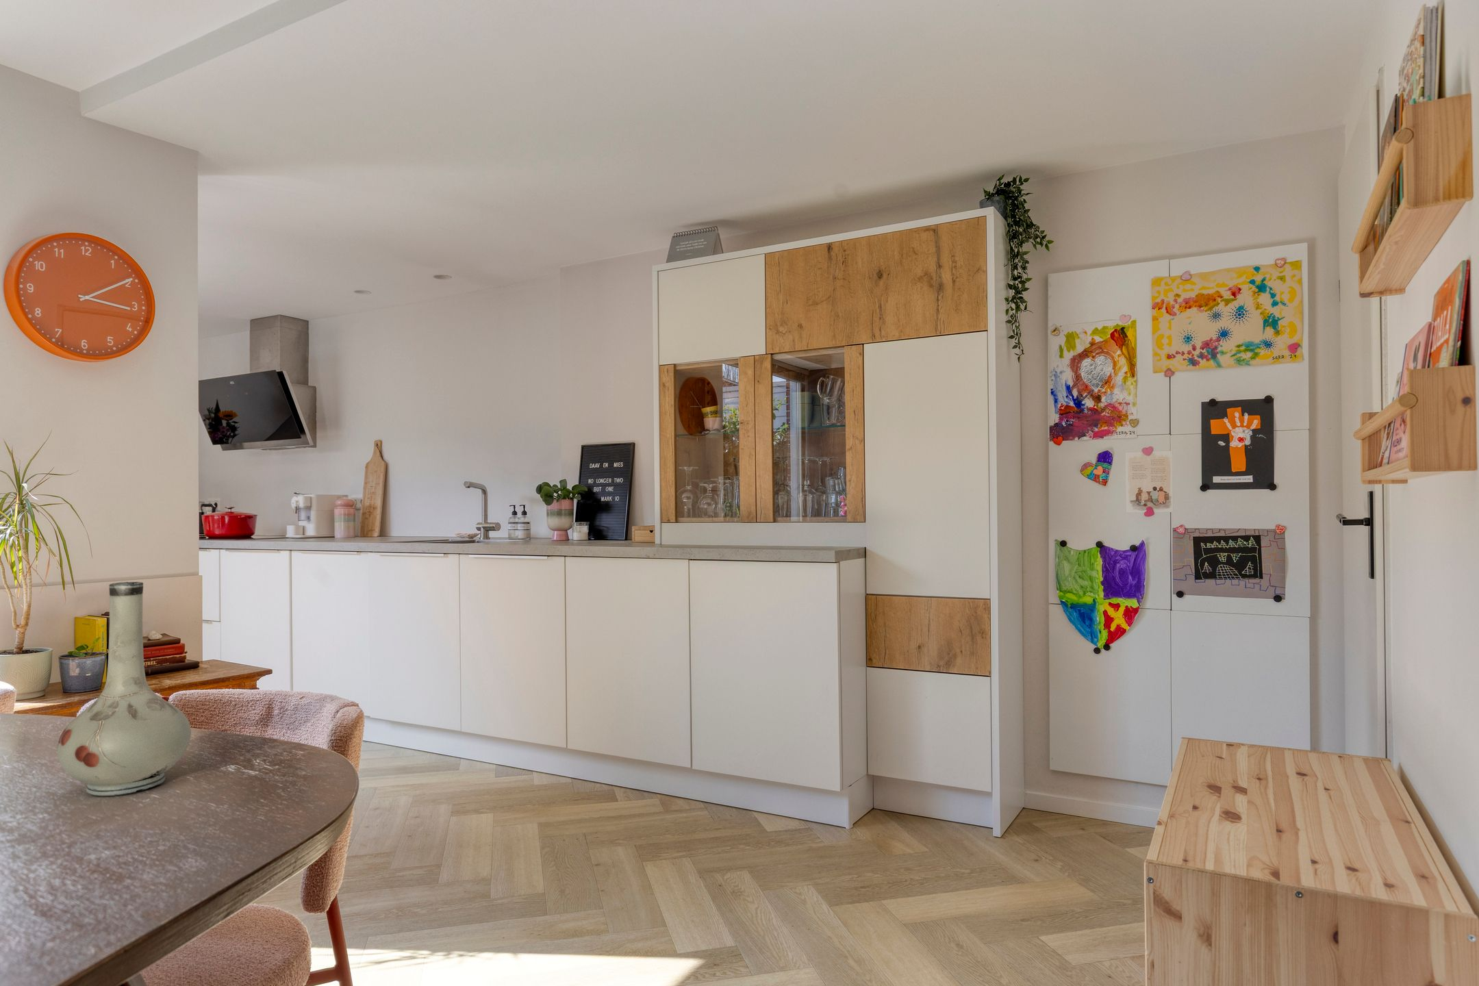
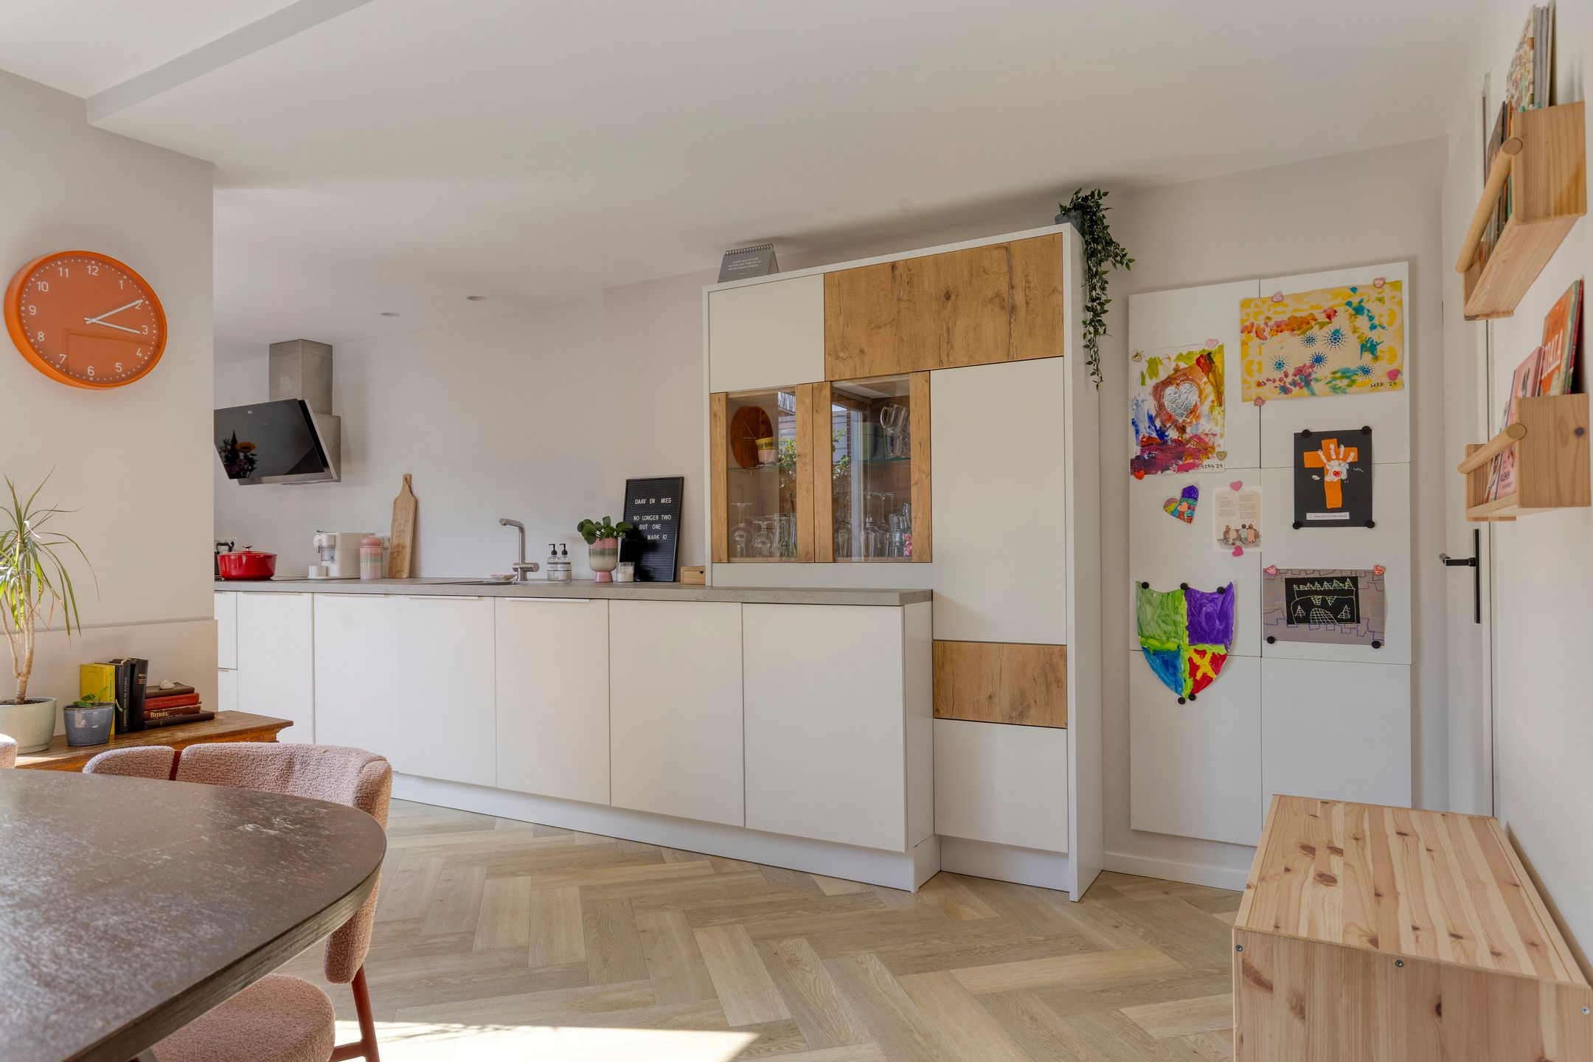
- vase [57,581,191,797]
